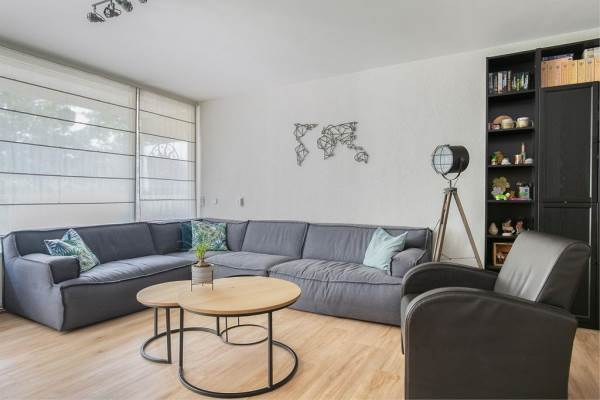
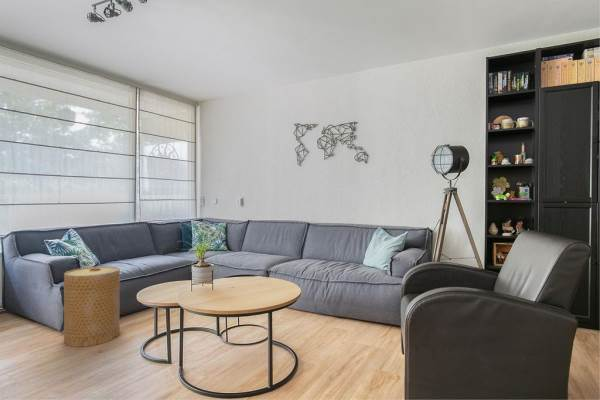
+ basket [62,265,121,348]
